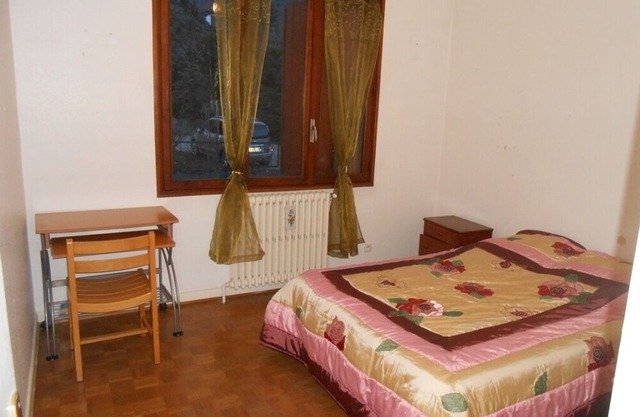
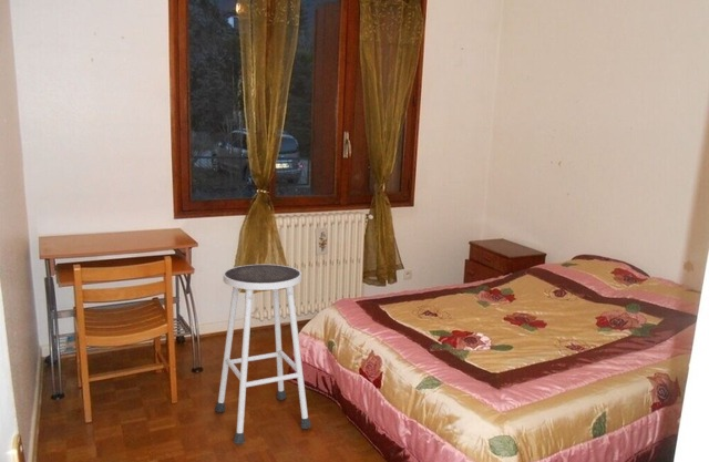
+ stool [214,264,312,445]
